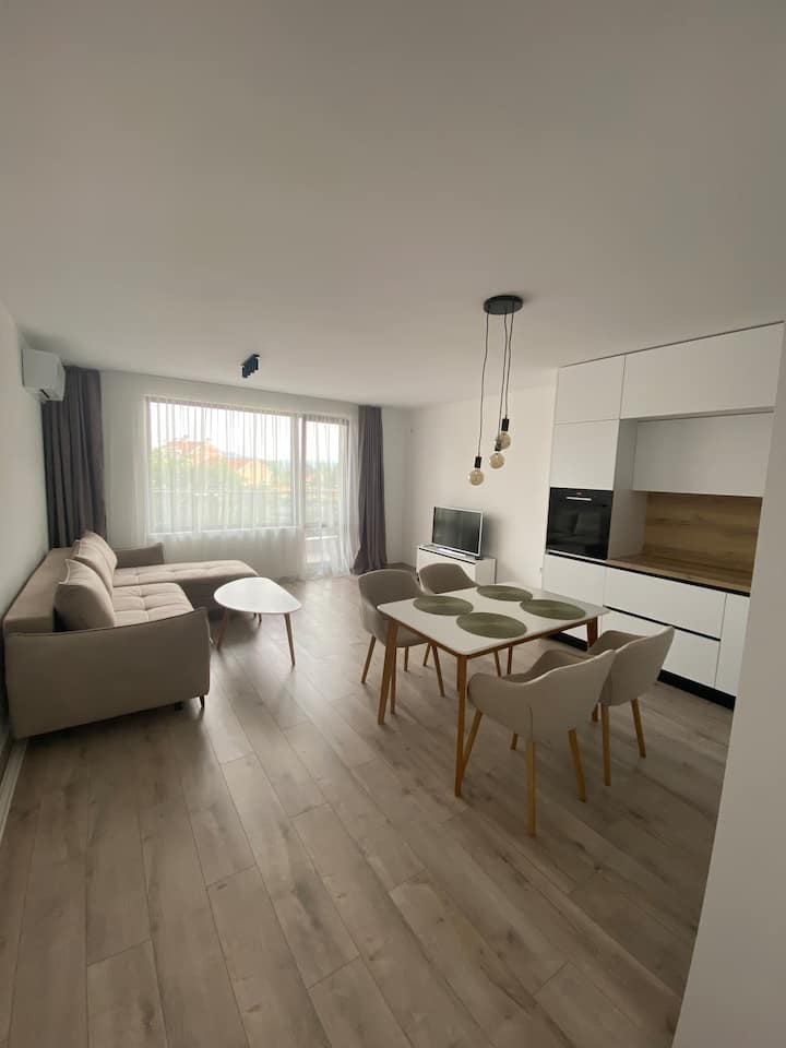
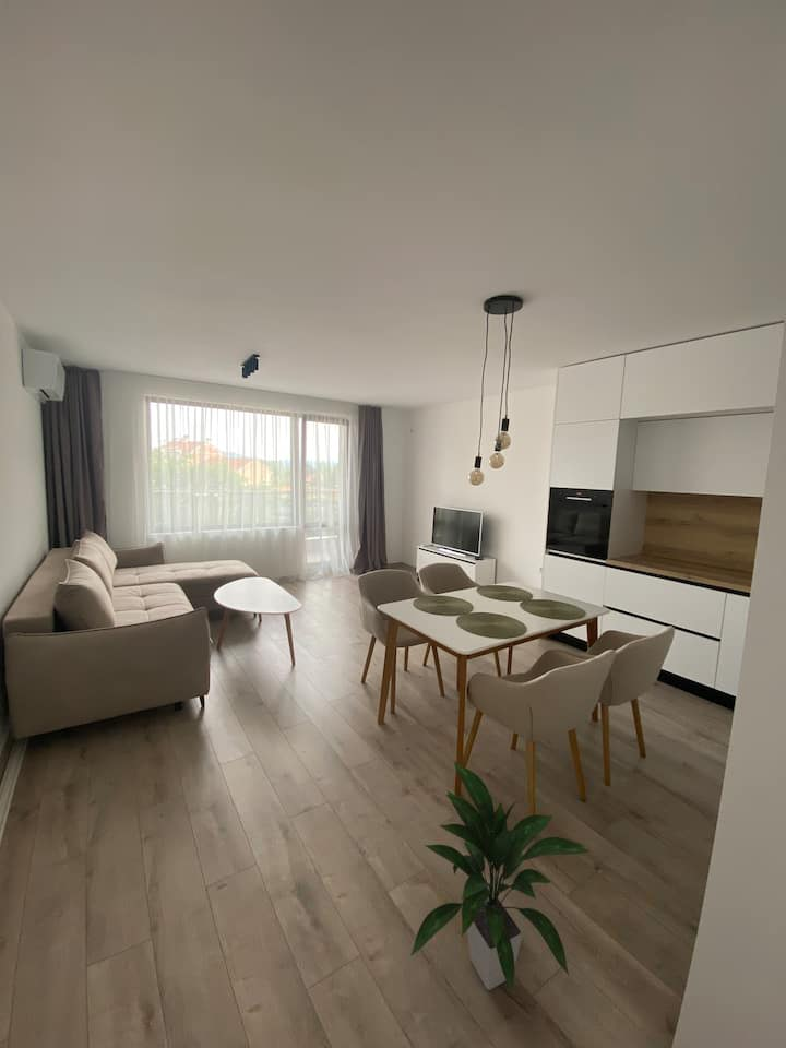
+ indoor plant [409,761,594,995]
